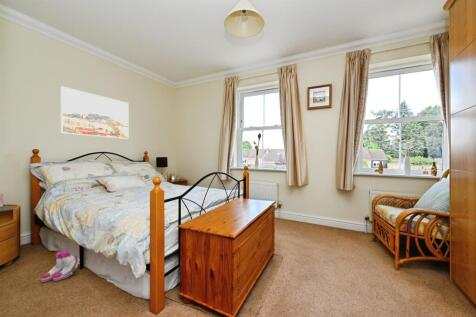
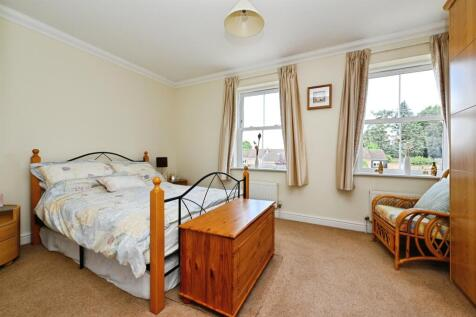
- boots [40,249,80,283]
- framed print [60,85,129,140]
